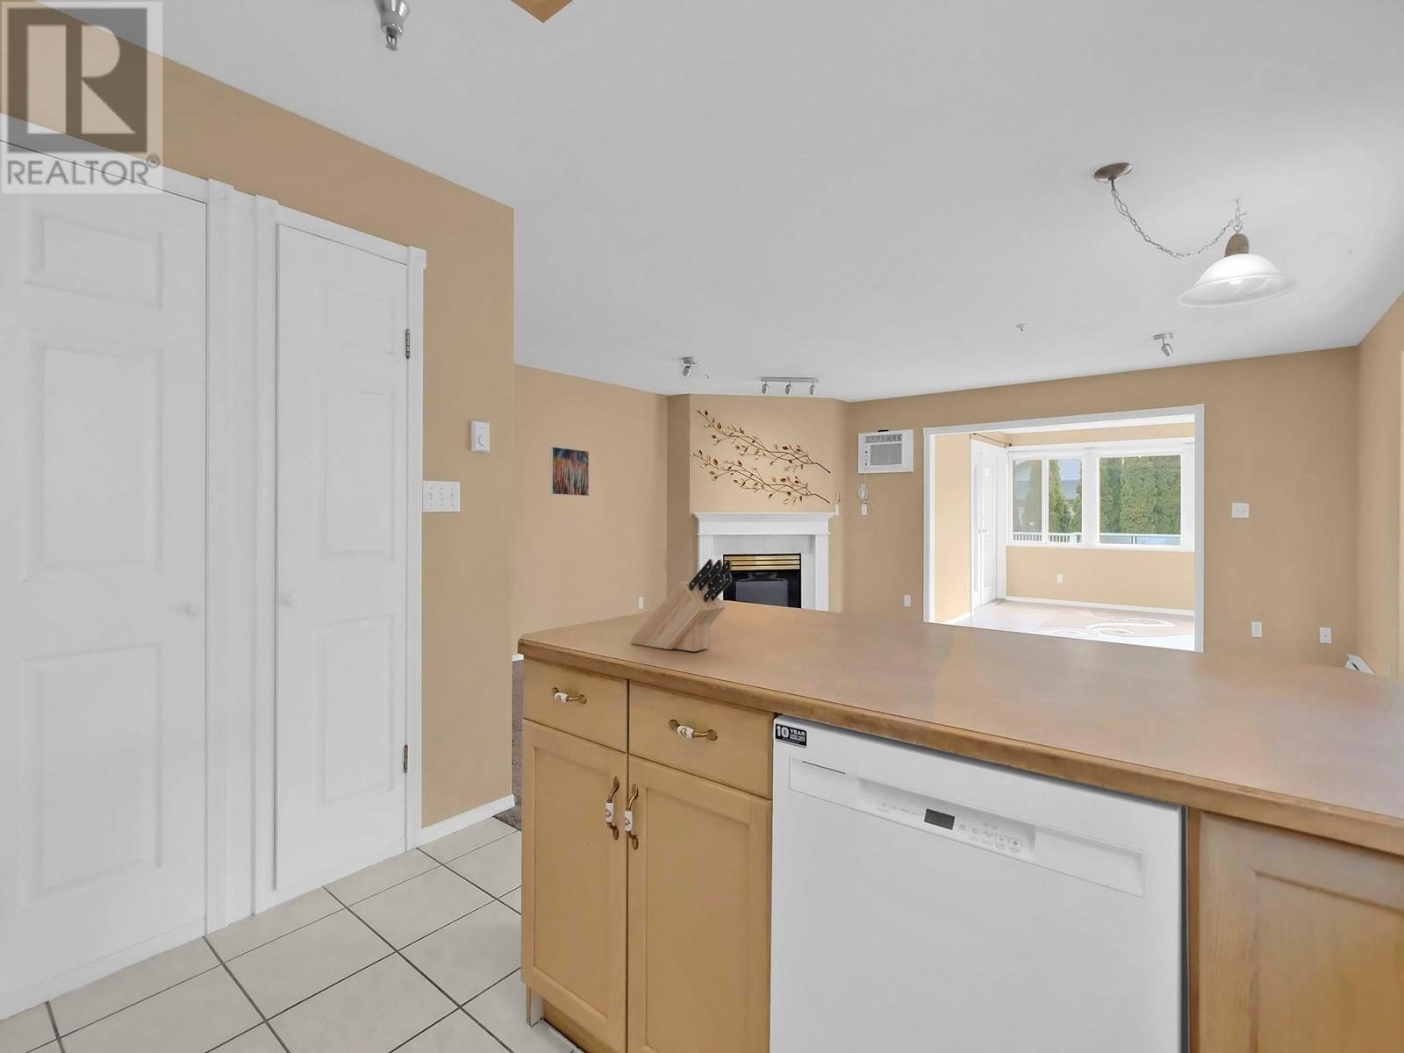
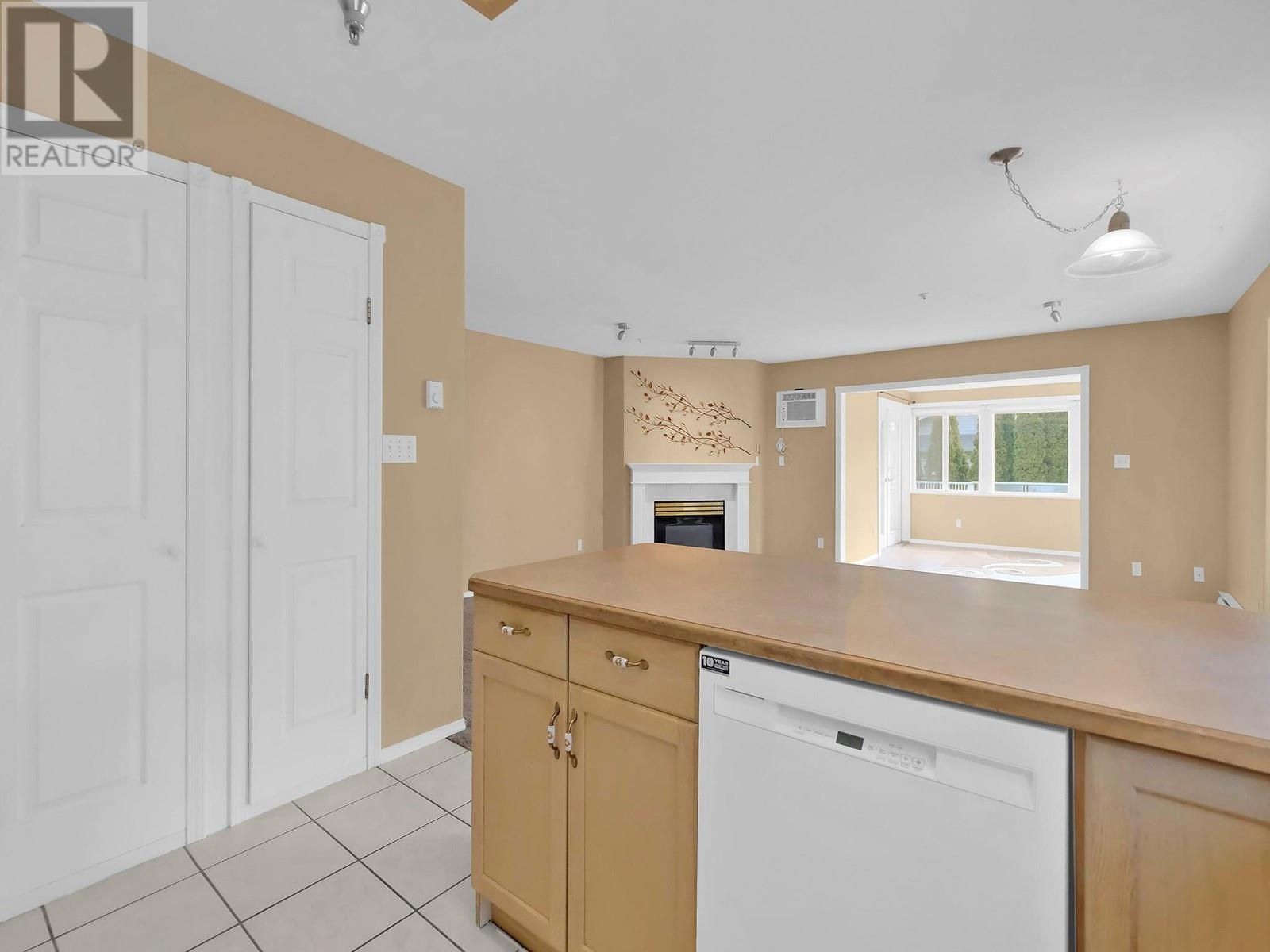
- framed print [549,446,589,497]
- knife block [629,559,733,653]
